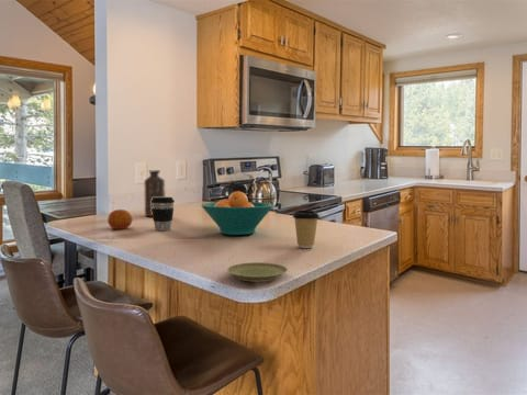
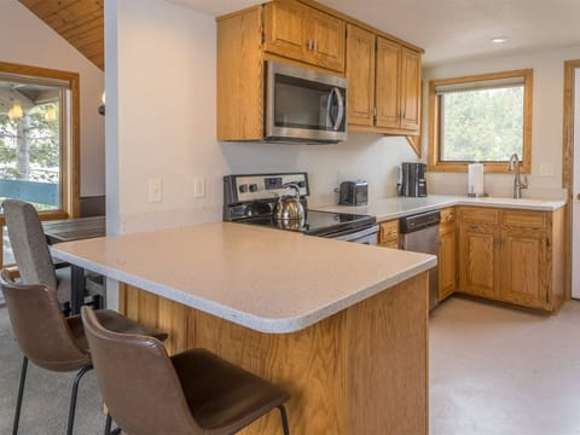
- coffee cup [292,210,321,249]
- bottle [143,169,166,217]
- fruit [106,208,134,230]
- fruit bowl [200,190,274,236]
- coffee cup [152,196,176,232]
- plate [226,261,289,283]
